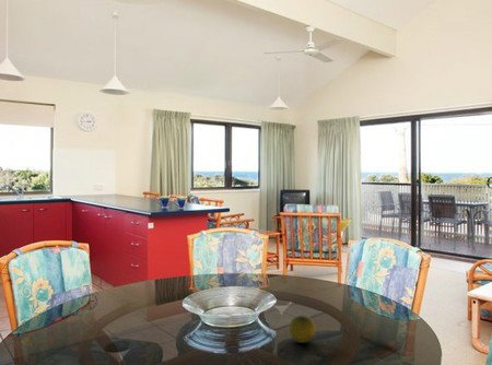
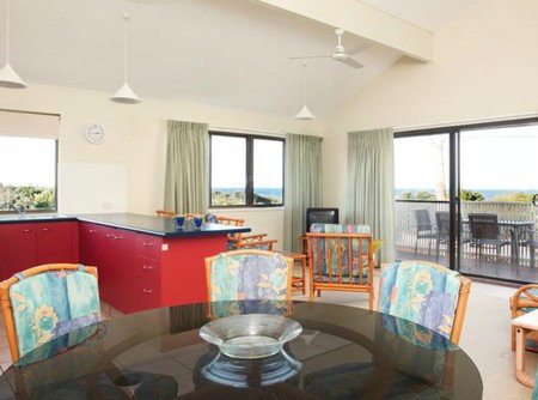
- fruit [288,314,317,344]
